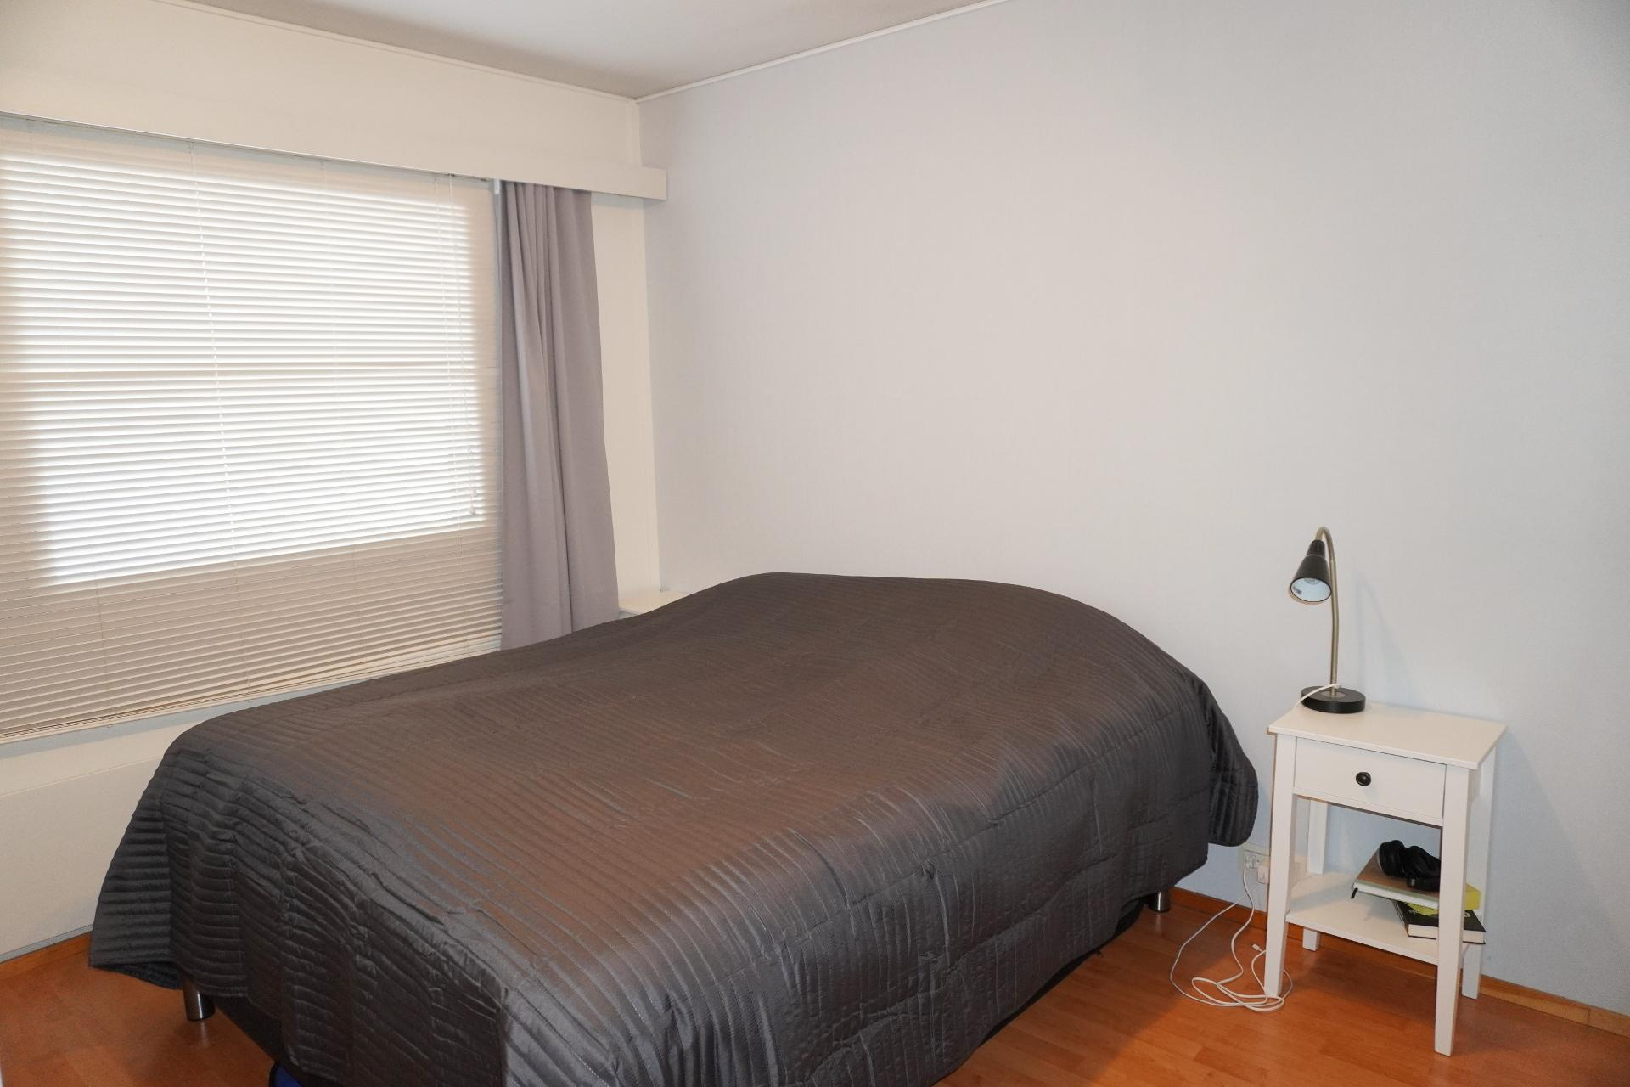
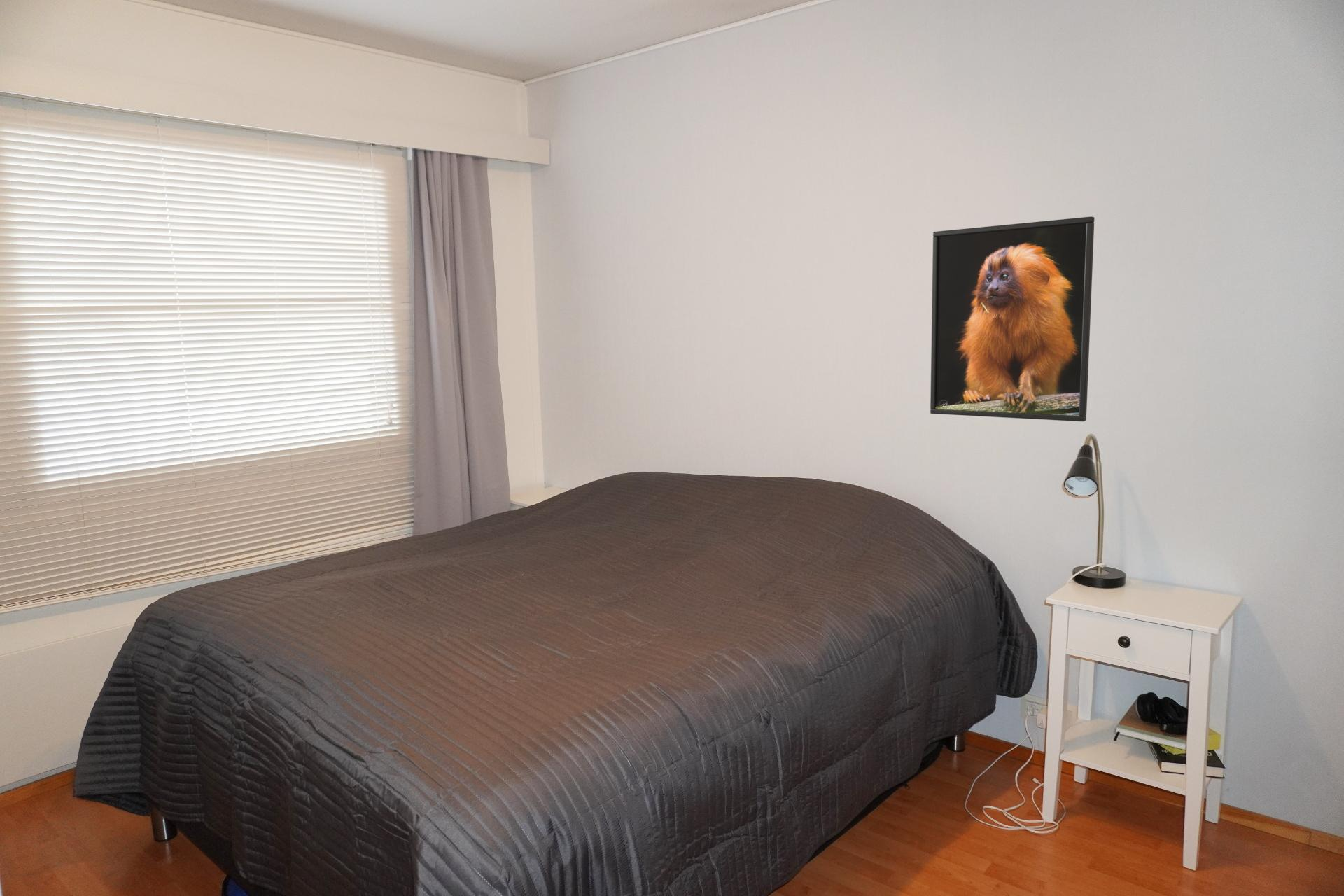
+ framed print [930,216,1096,422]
